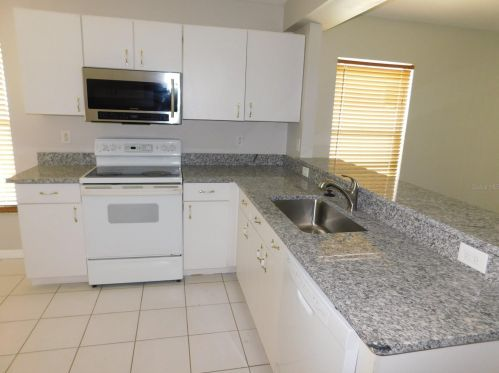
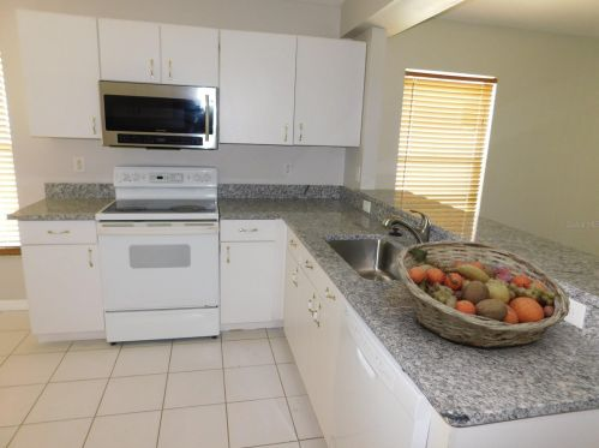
+ fruit basket [395,239,571,350]
